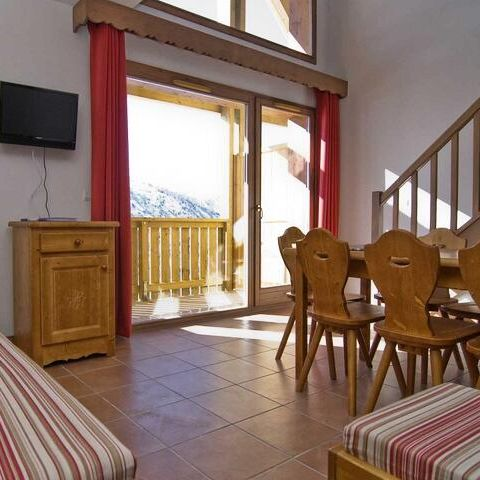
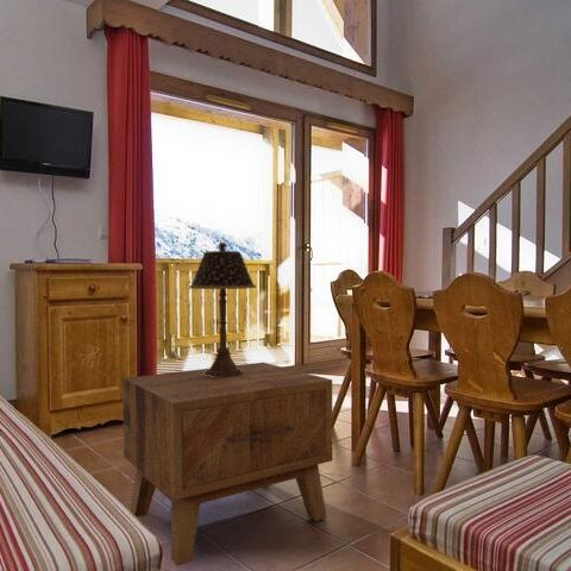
+ side table [121,362,334,567]
+ table lamp [188,241,257,377]
